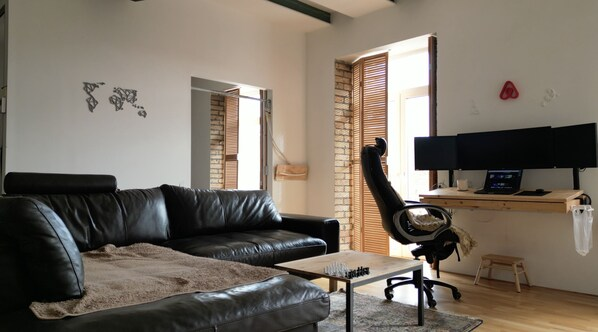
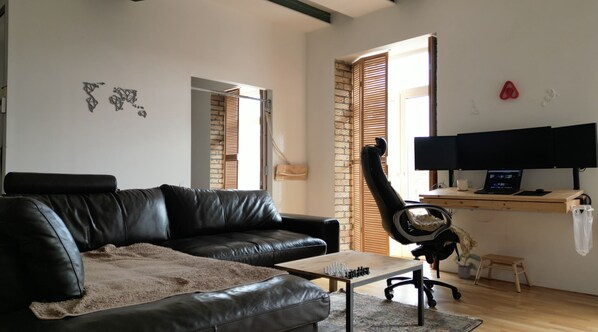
+ potted plant [453,252,482,280]
